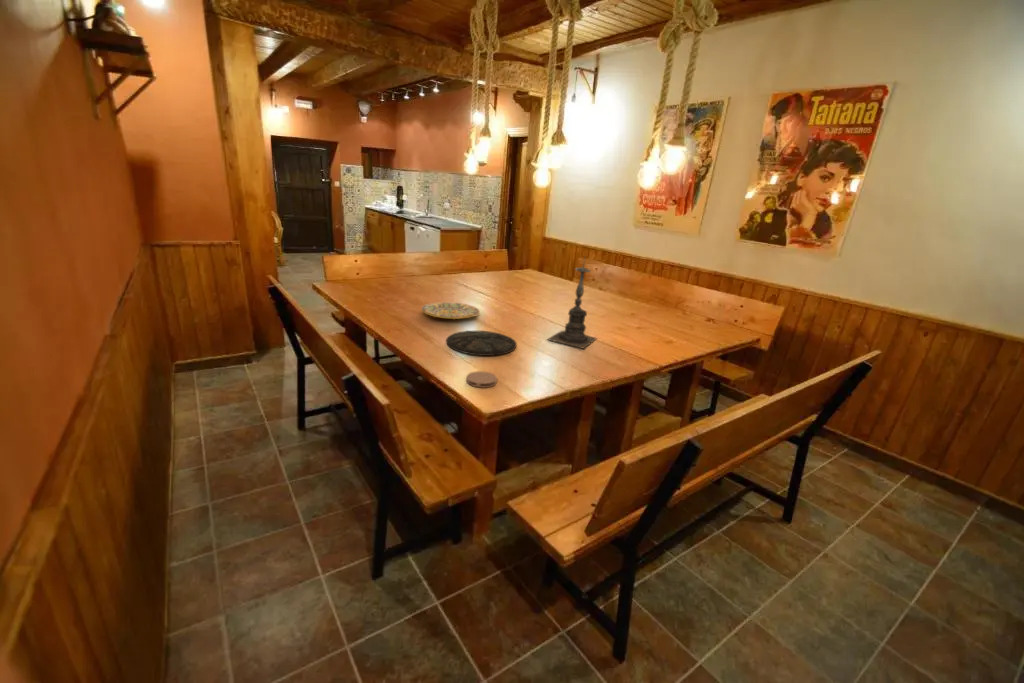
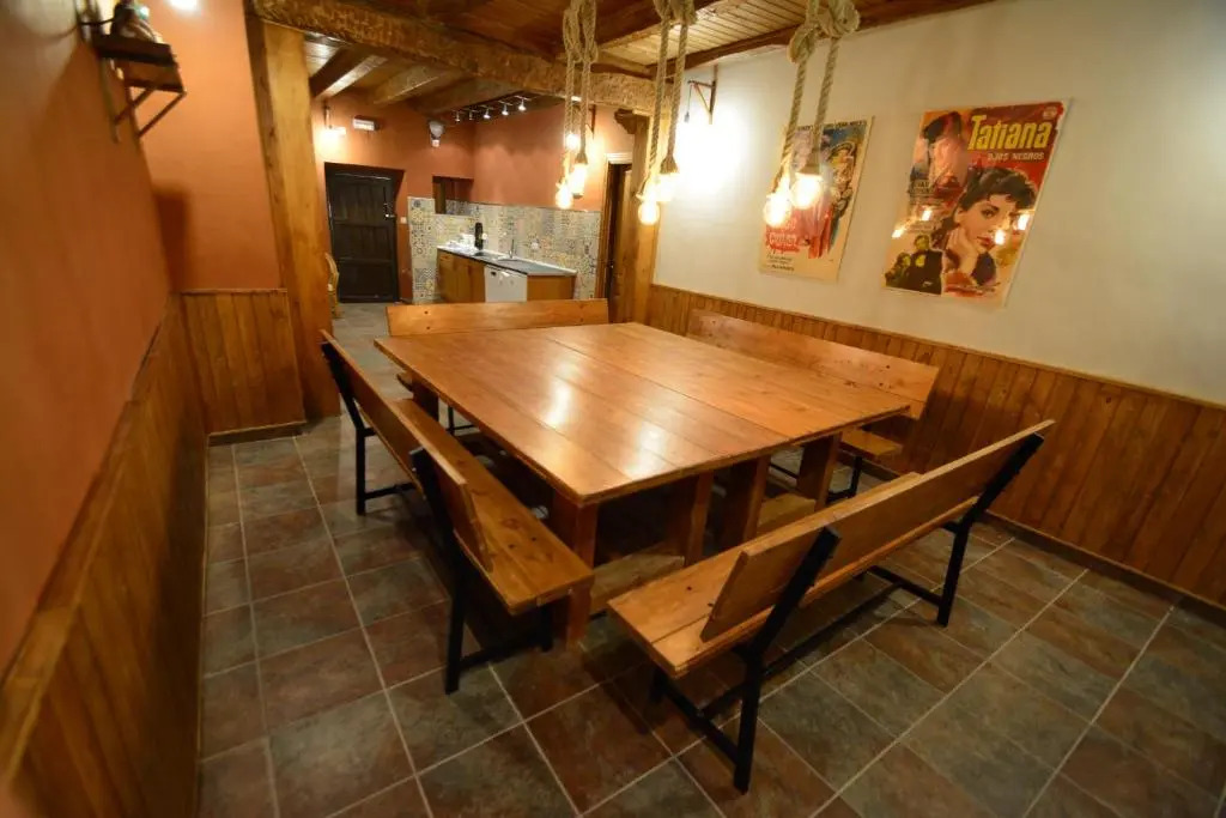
- plate [420,301,481,320]
- plate [445,329,518,357]
- candle holder [546,257,598,350]
- coaster [465,370,498,389]
